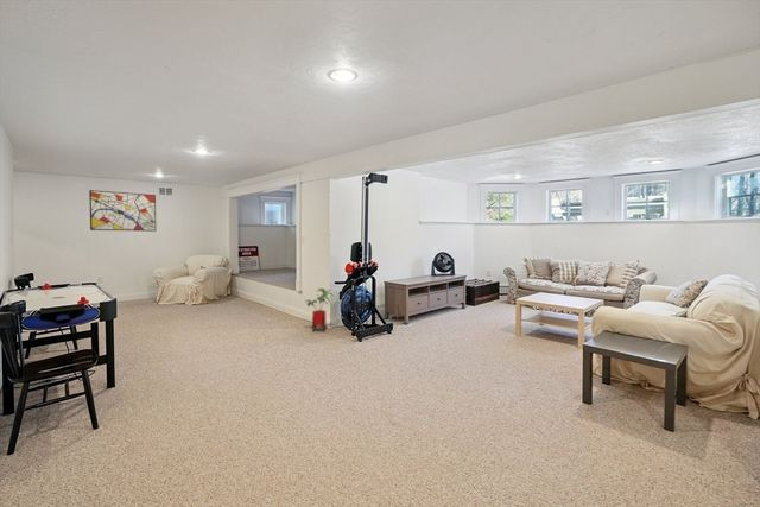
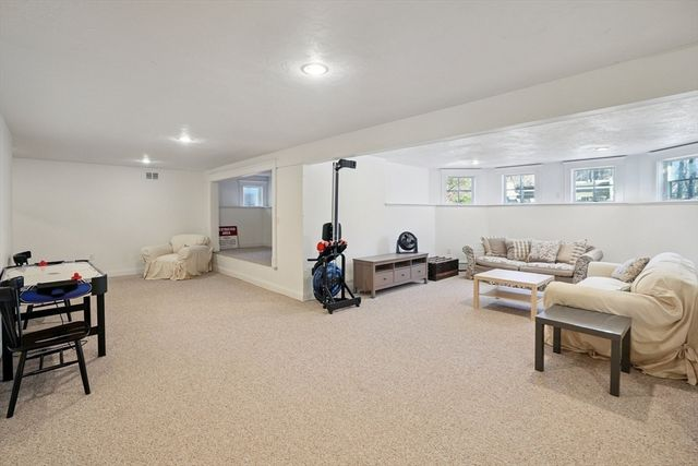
- house plant [304,287,334,334]
- wall art [88,189,157,233]
